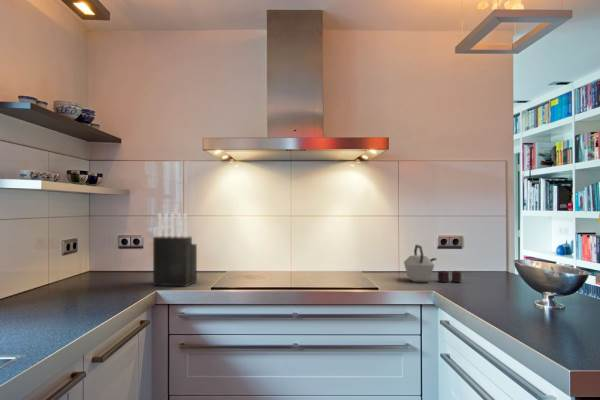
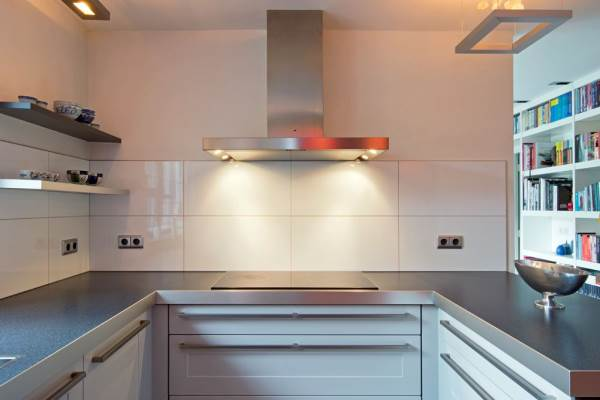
- kettle [403,244,462,283]
- knife block [152,212,198,288]
